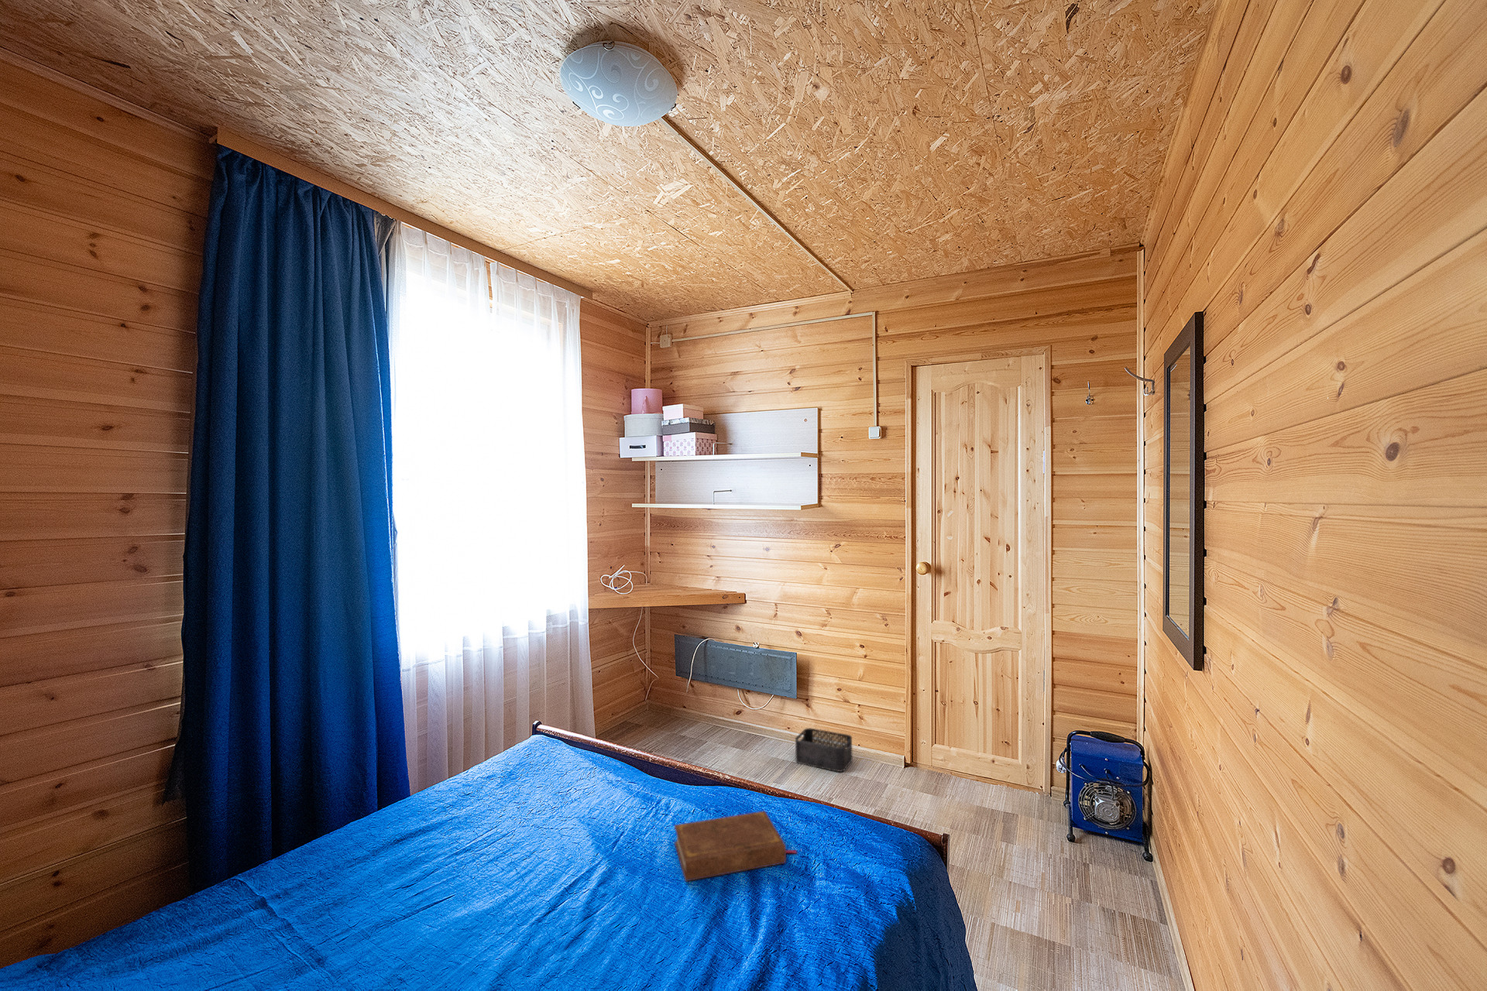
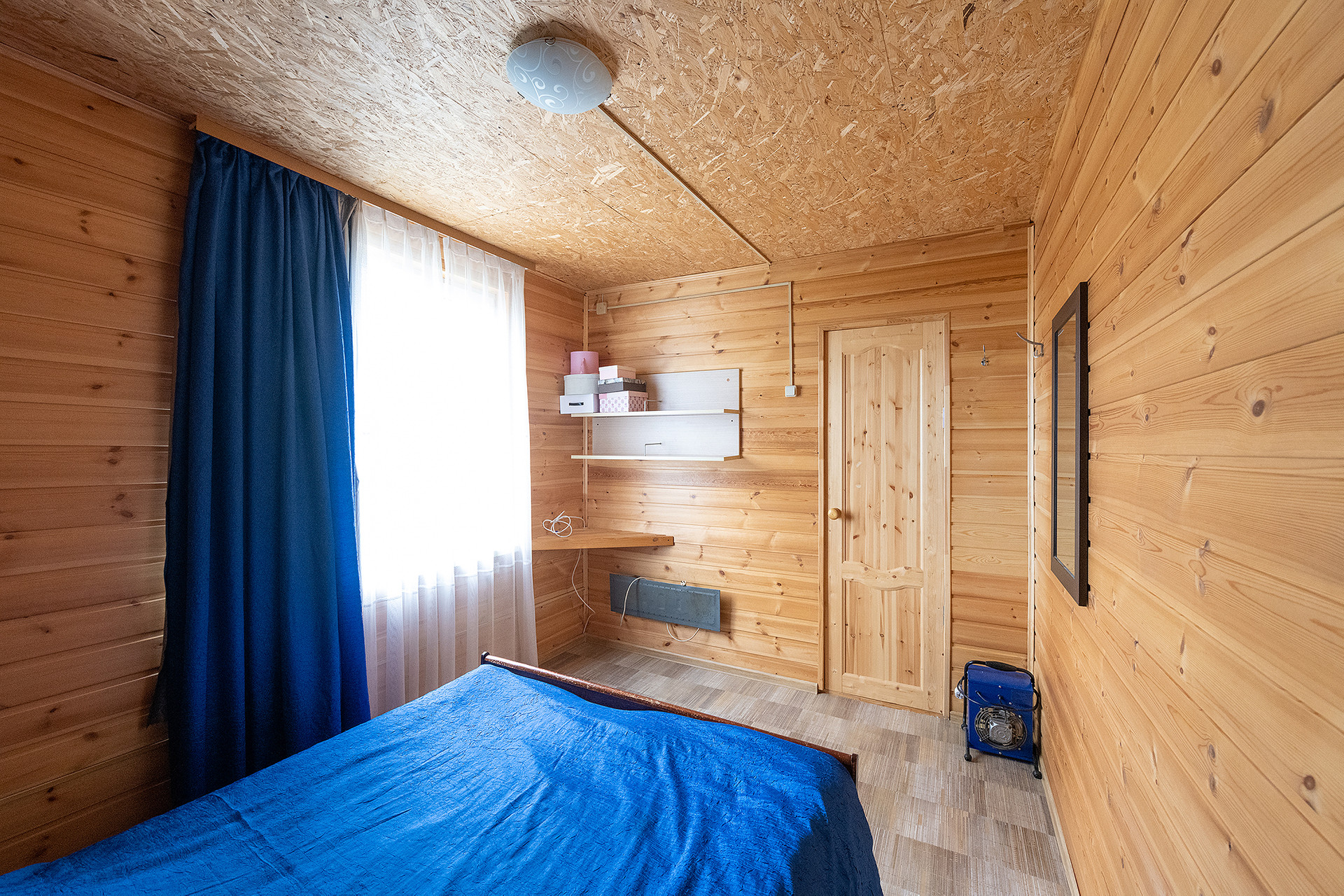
- book [673,810,799,883]
- storage bin [794,727,853,773]
